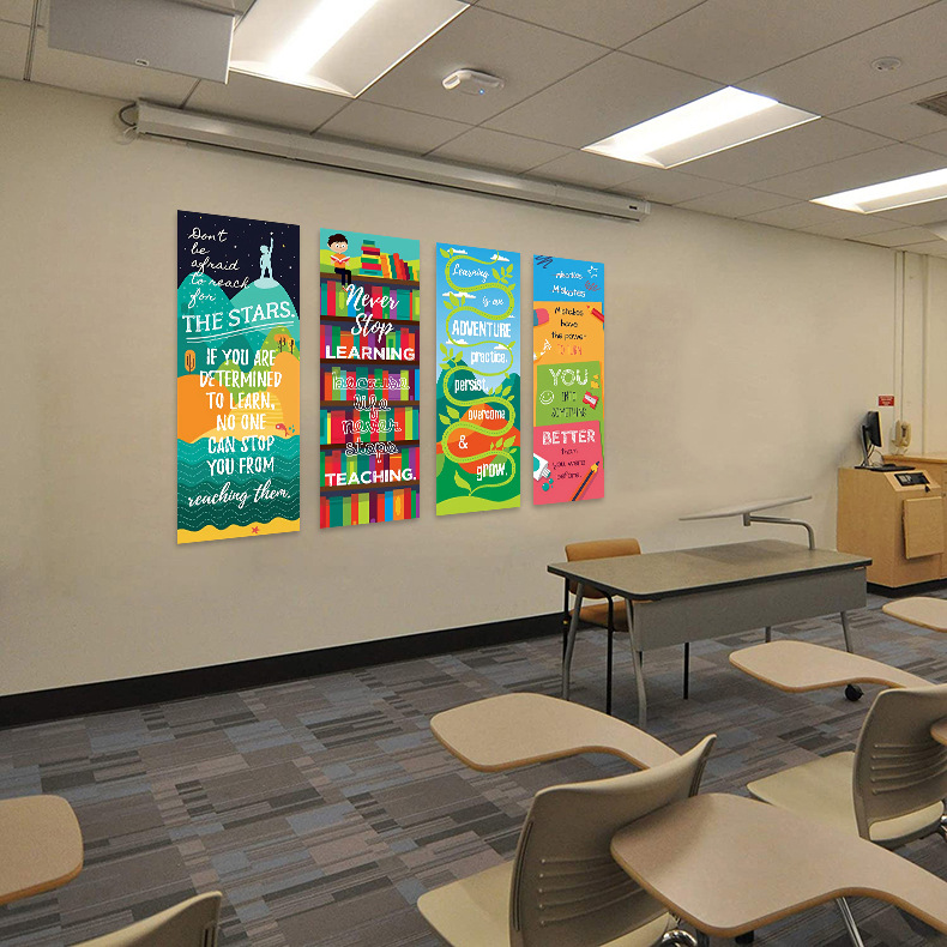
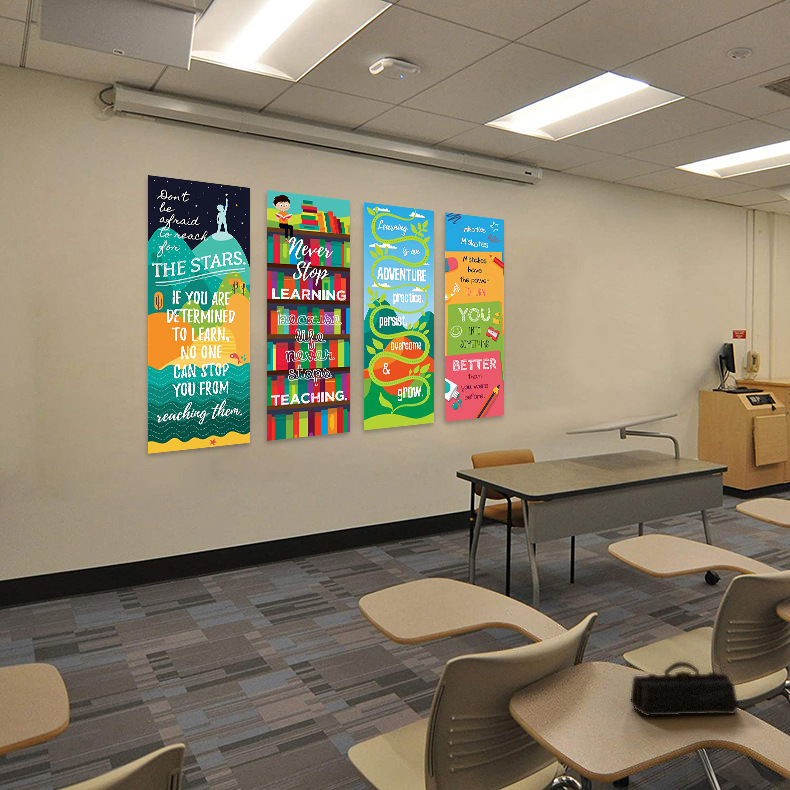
+ pencil case [630,661,740,717]
